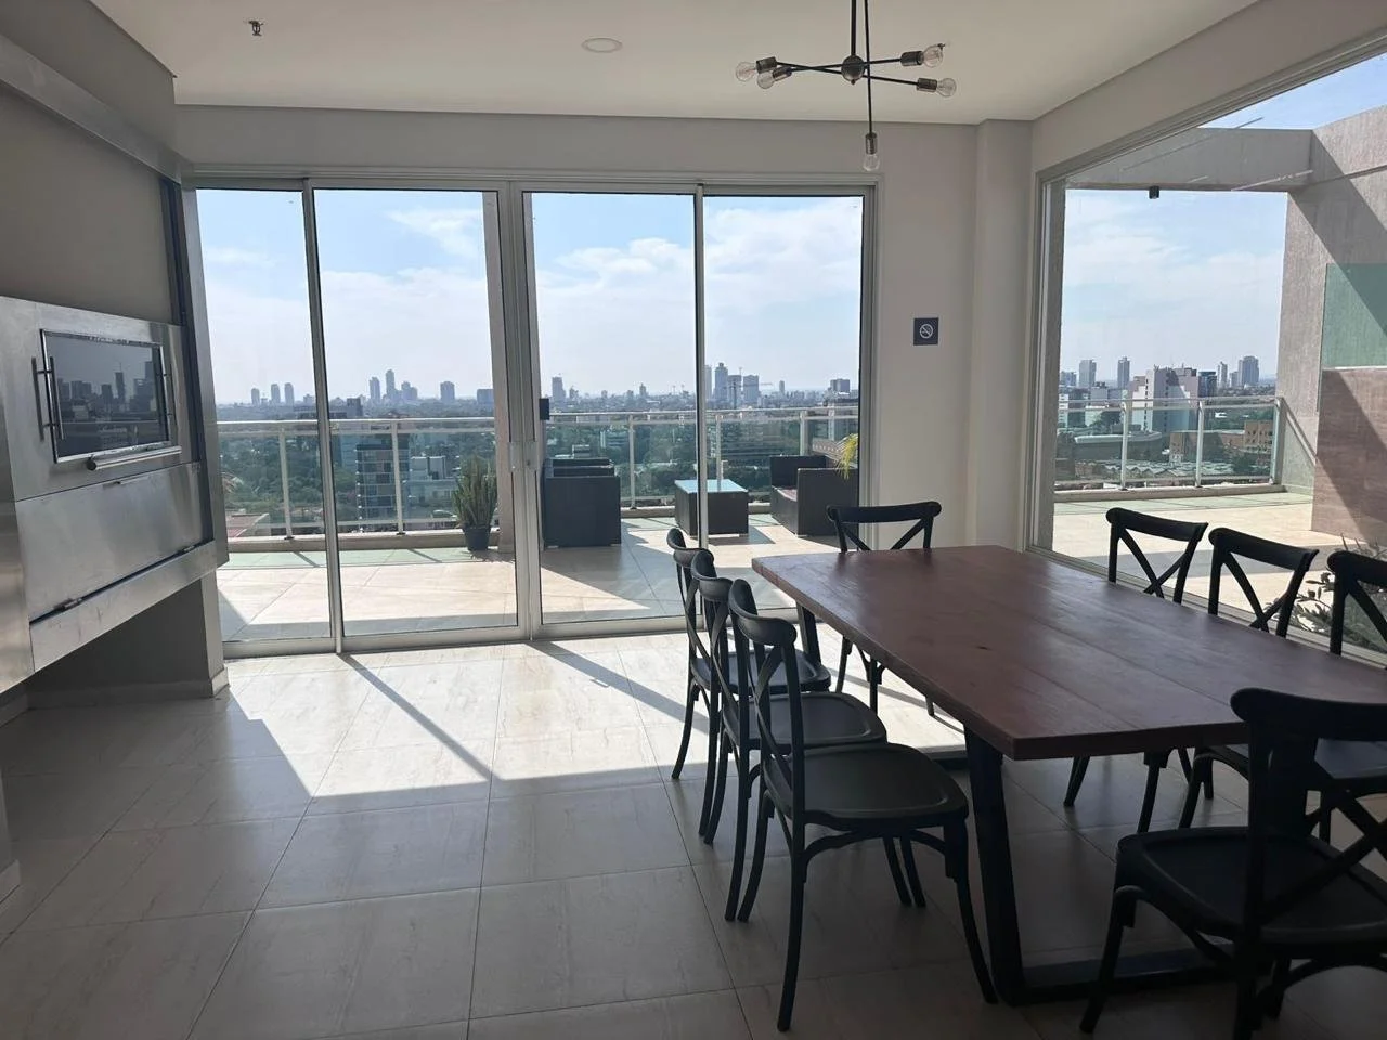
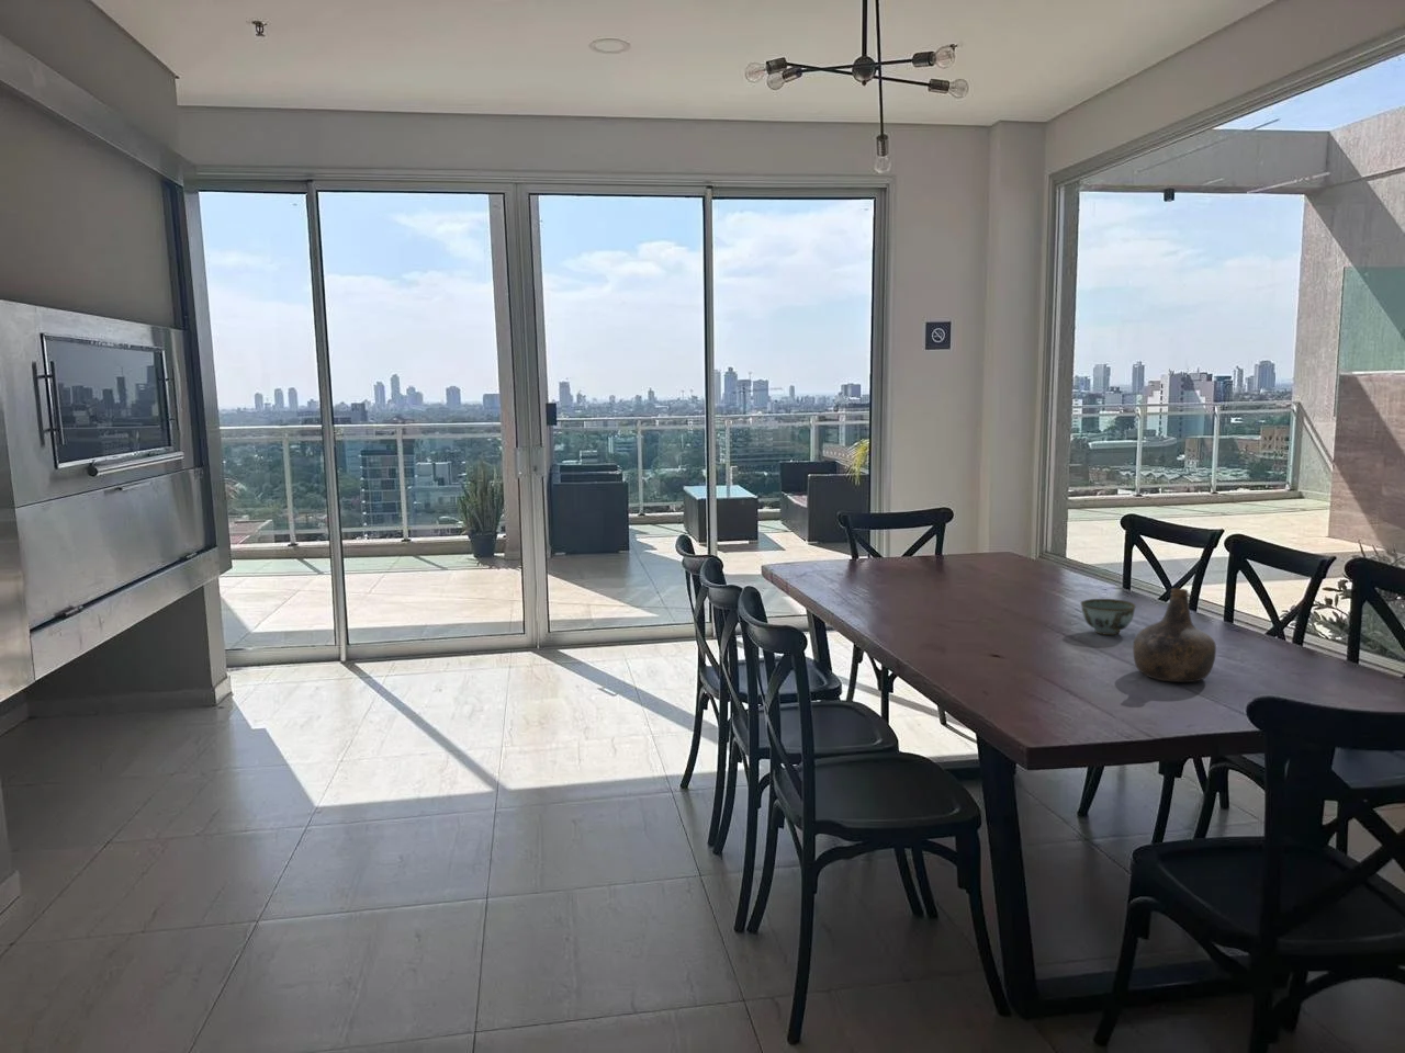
+ bowl [1080,597,1137,636]
+ bottle [1132,587,1217,684]
